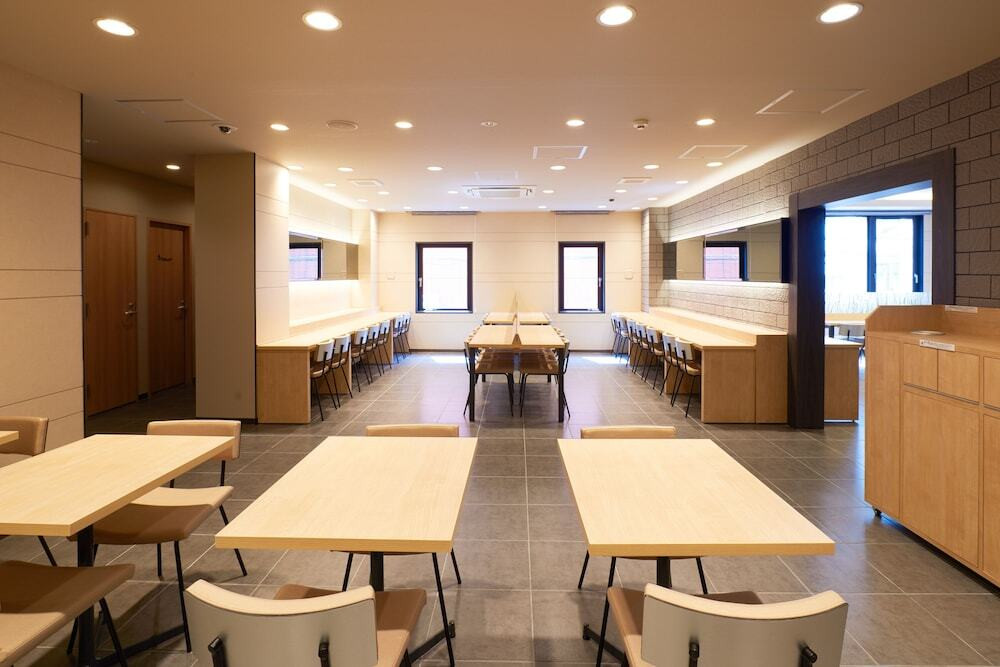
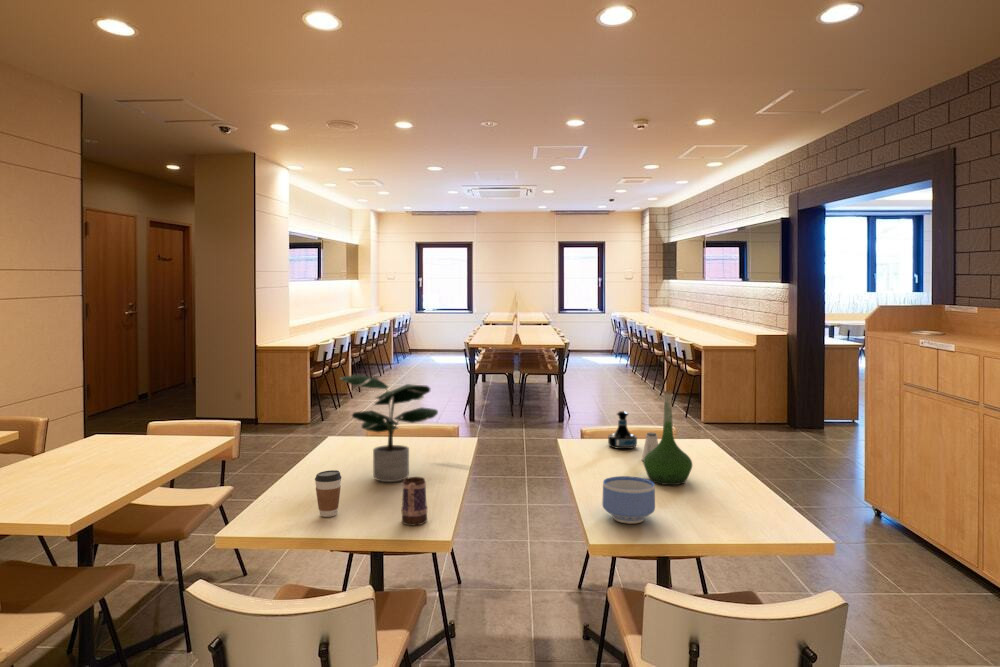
+ coffee cup [314,469,342,518]
+ mug [401,476,428,526]
+ vase [642,390,693,486]
+ bowl [601,475,656,525]
+ saltshaker [641,431,659,462]
+ tequila bottle [607,410,638,450]
+ potted plant [339,373,439,483]
